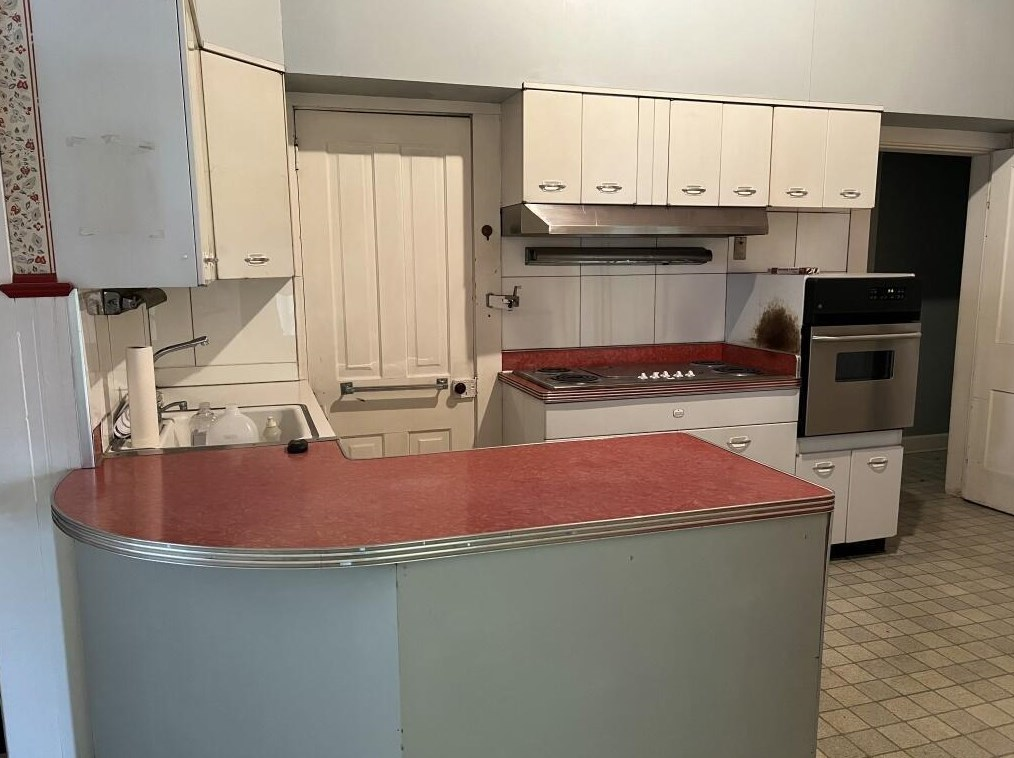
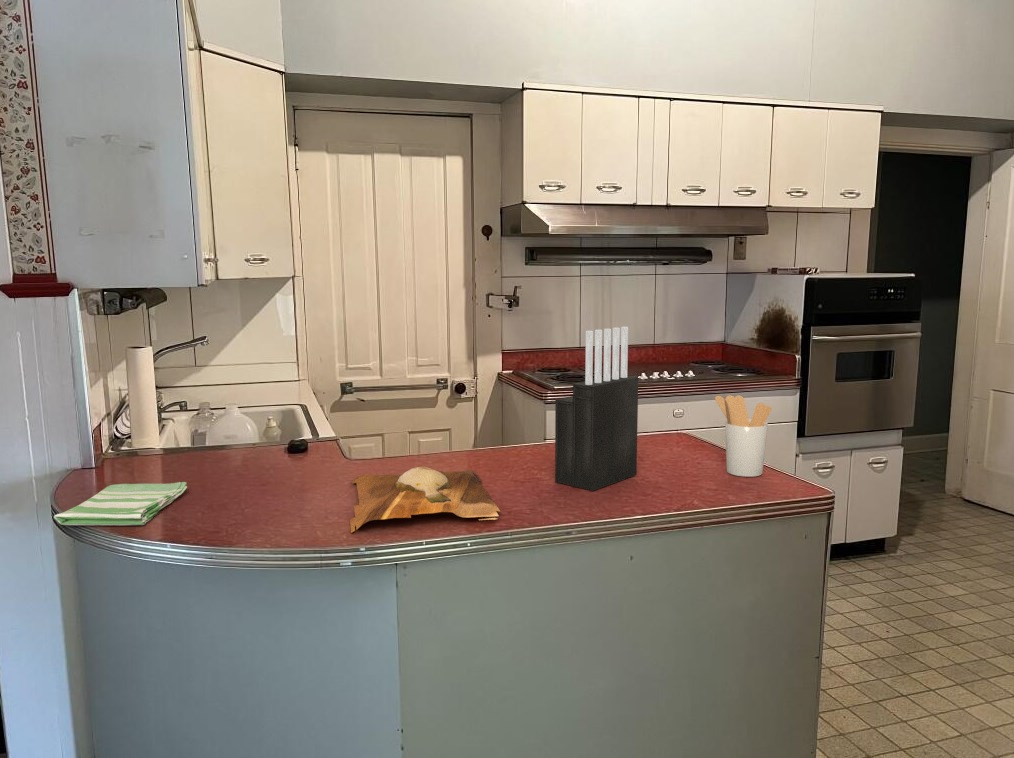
+ dish towel [53,481,188,526]
+ cutting board [349,466,502,534]
+ knife block [554,326,639,492]
+ utensil holder [714,394,772,478]
